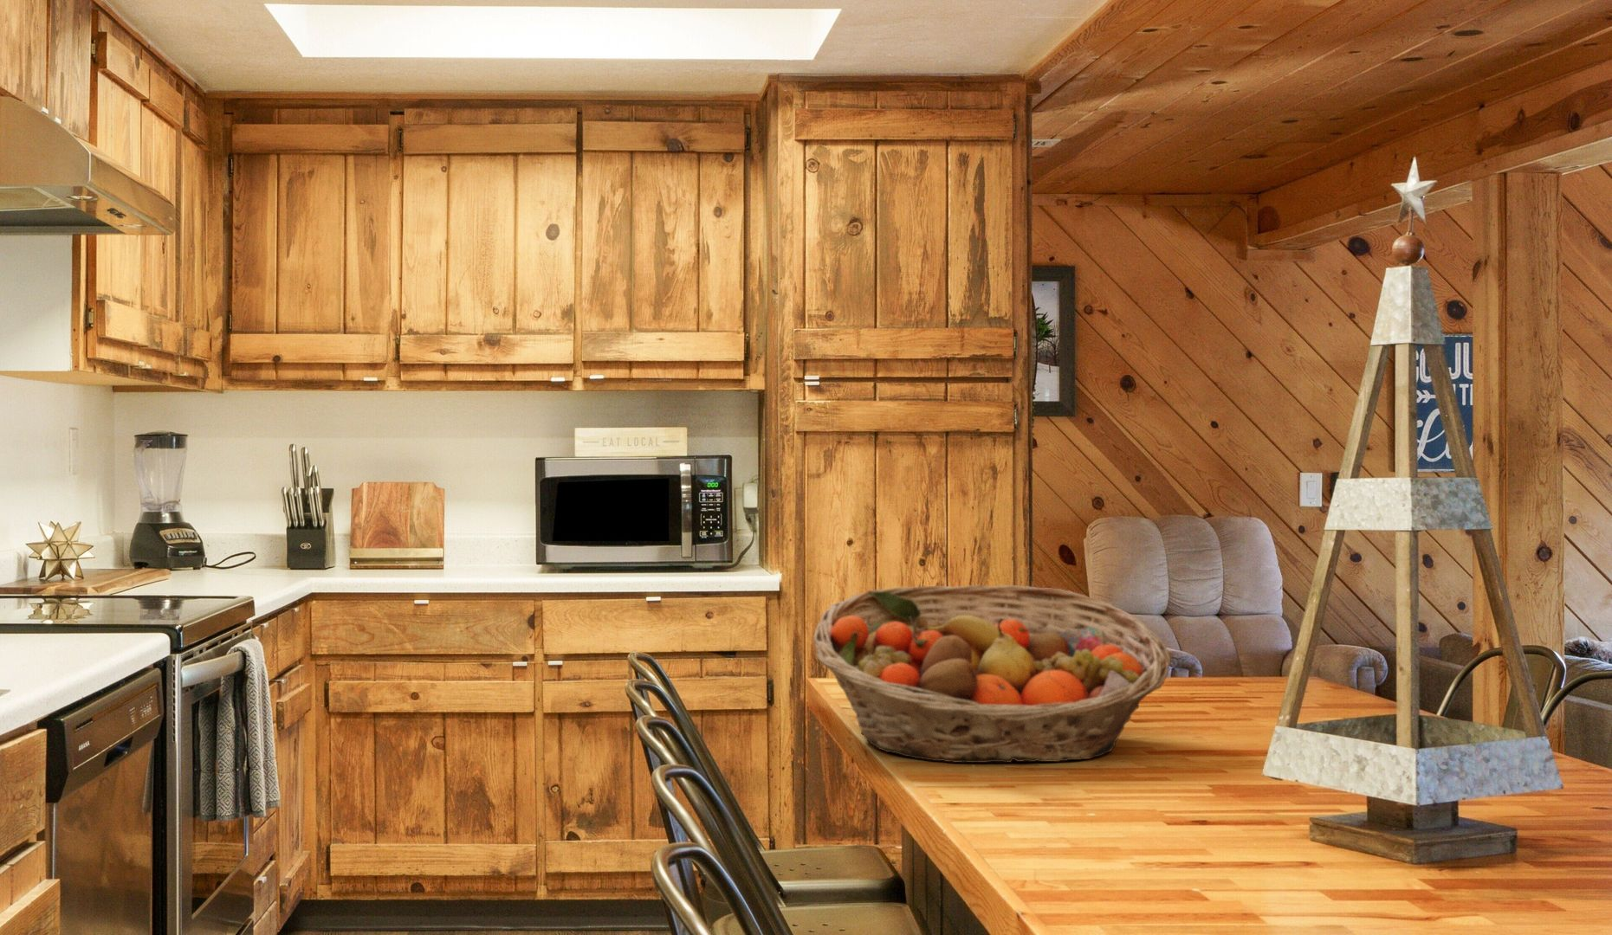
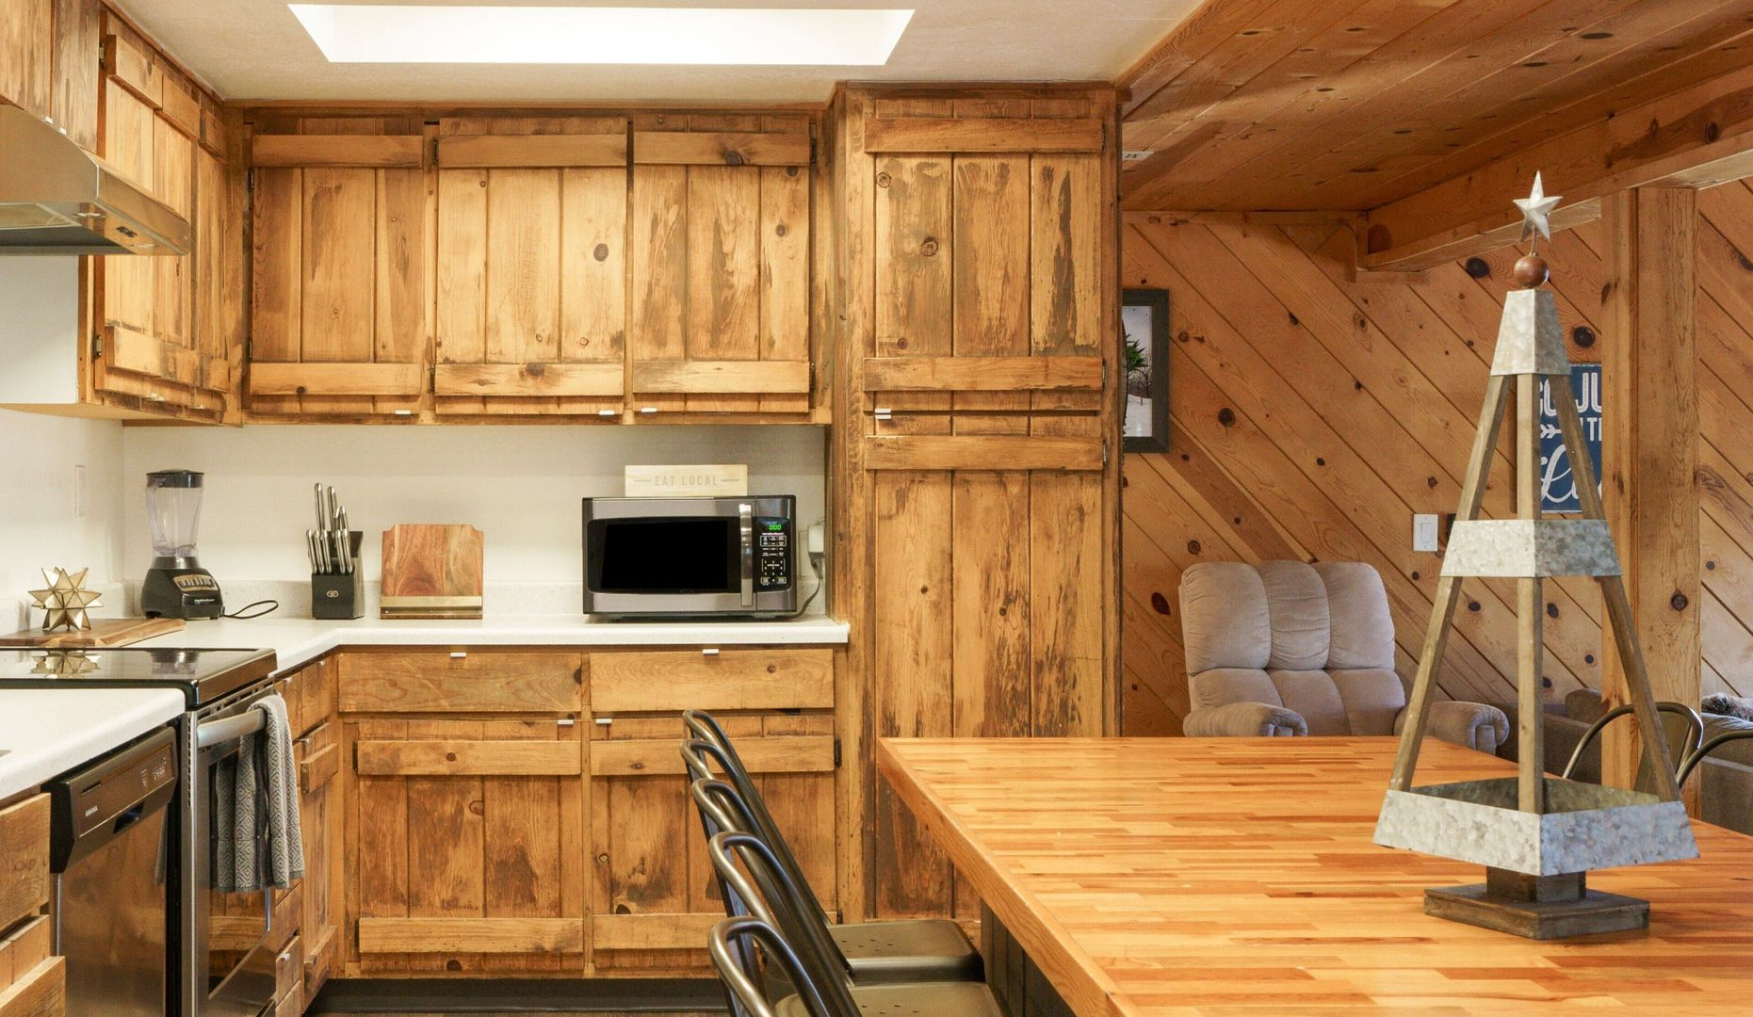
- fruit basket [814,584,1171,764]
